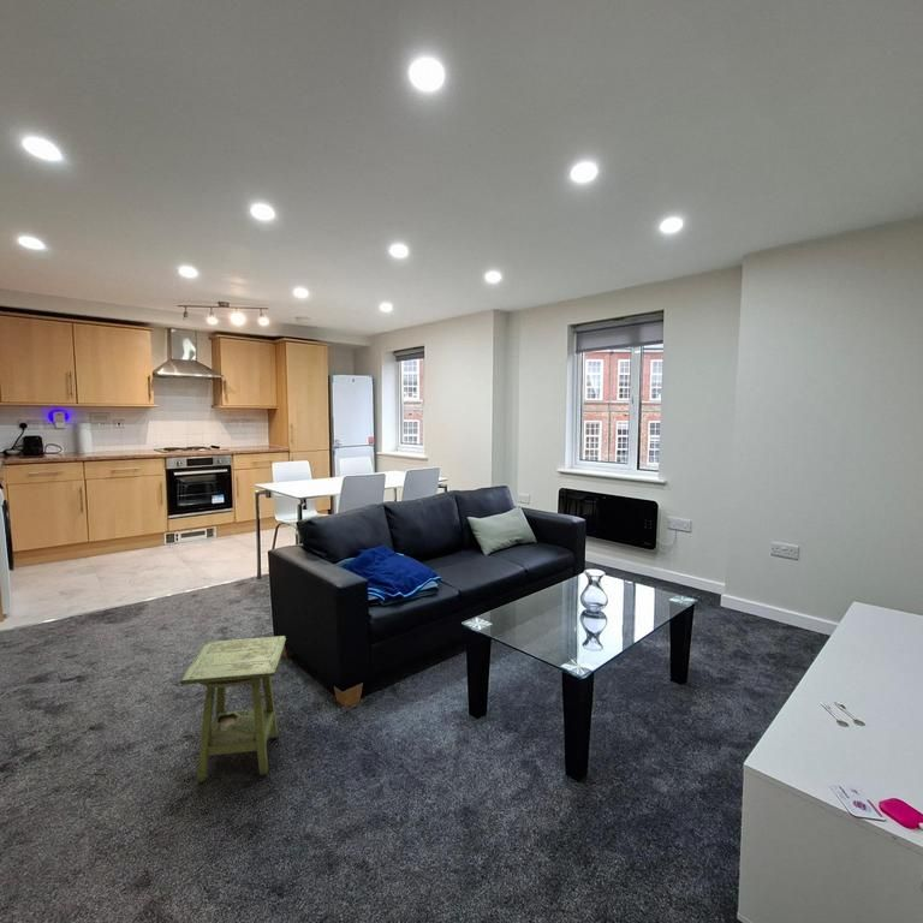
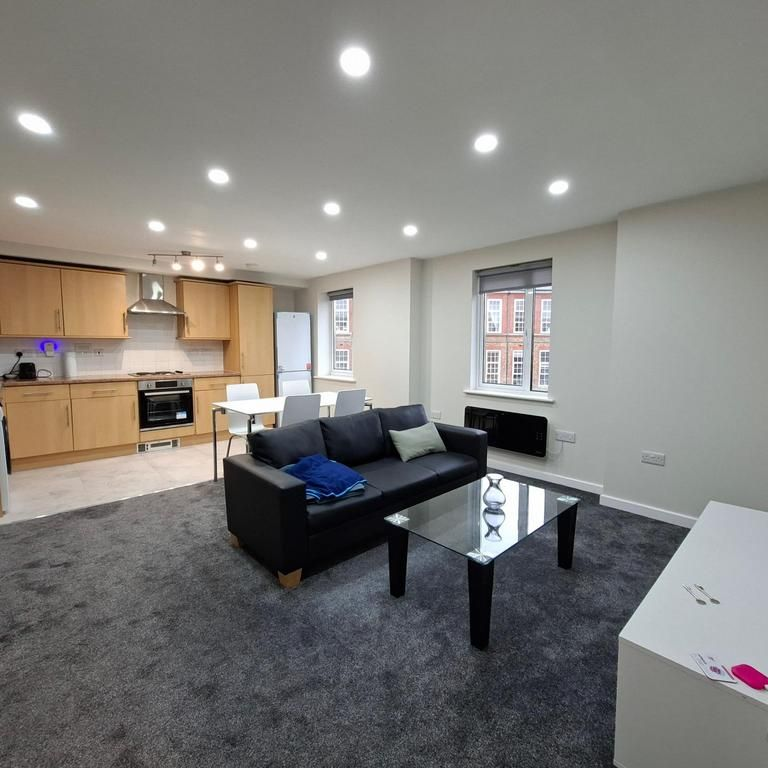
- side table [179,635,287,784]
